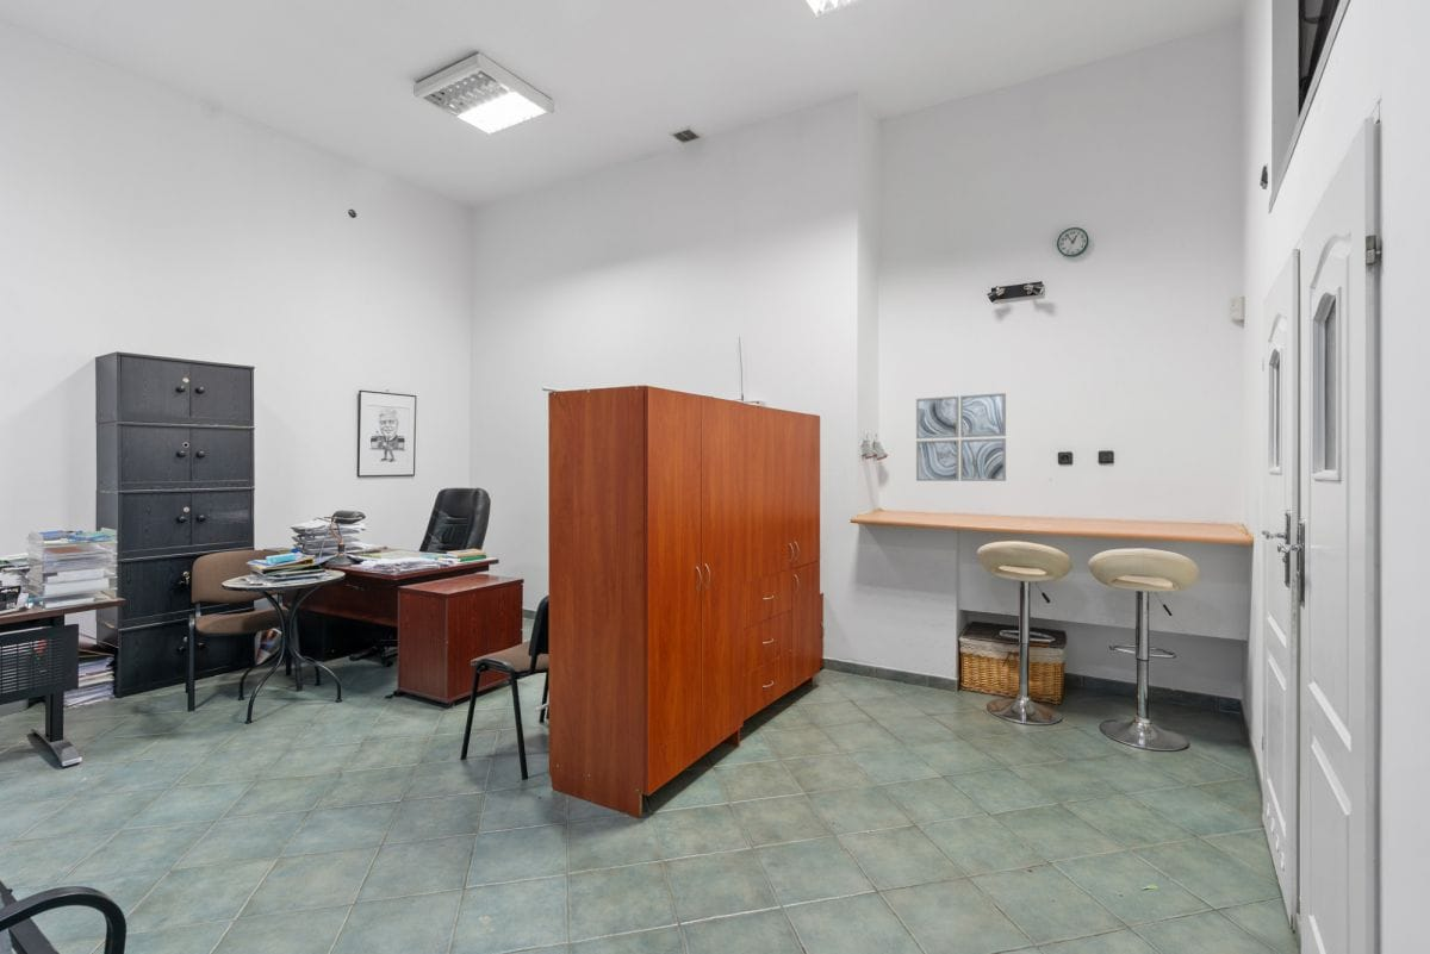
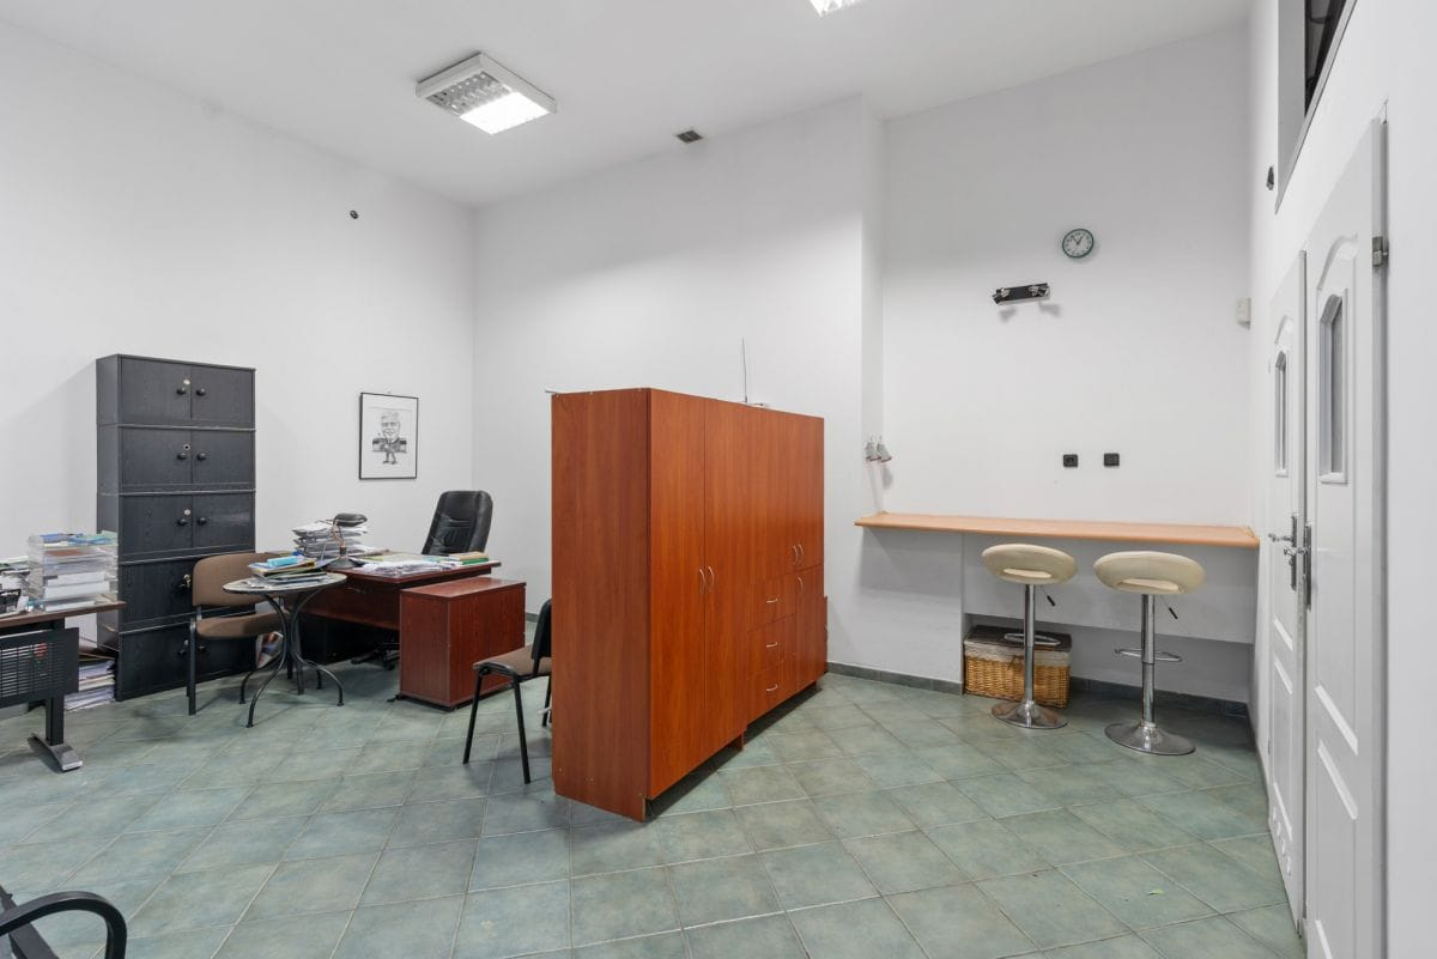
- wall art [915,392,1007,482]
